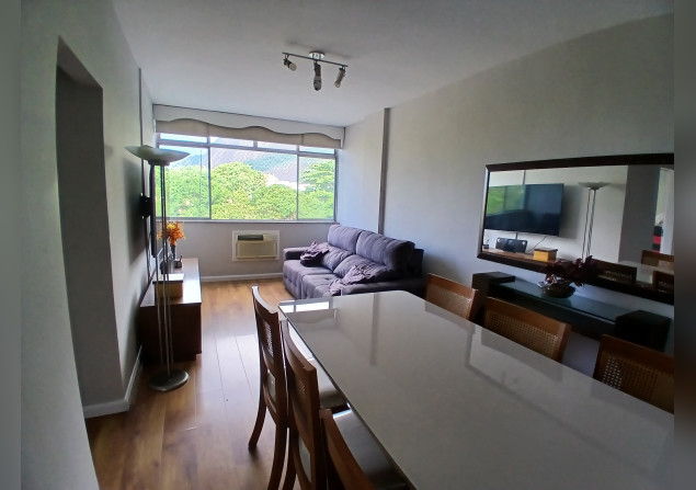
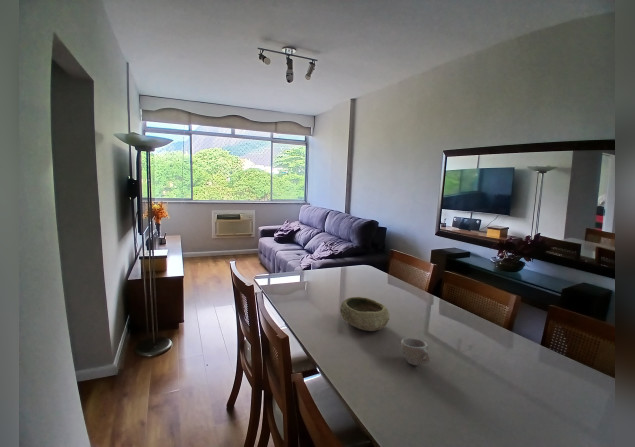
+ cup [400,337,431,366]
+ bowl [339,296,390,332]
